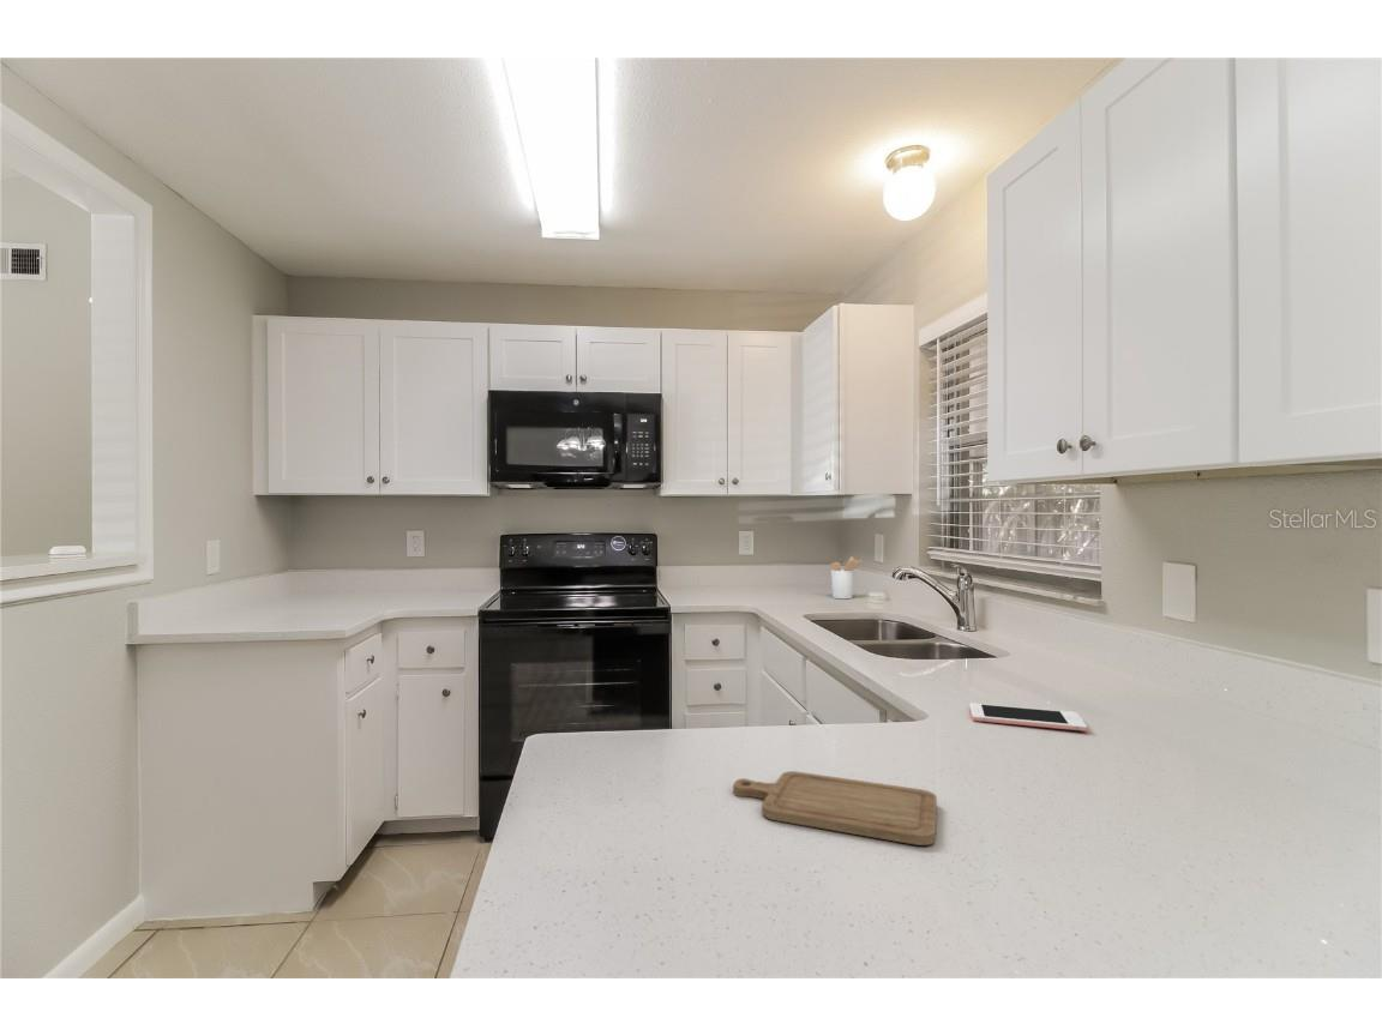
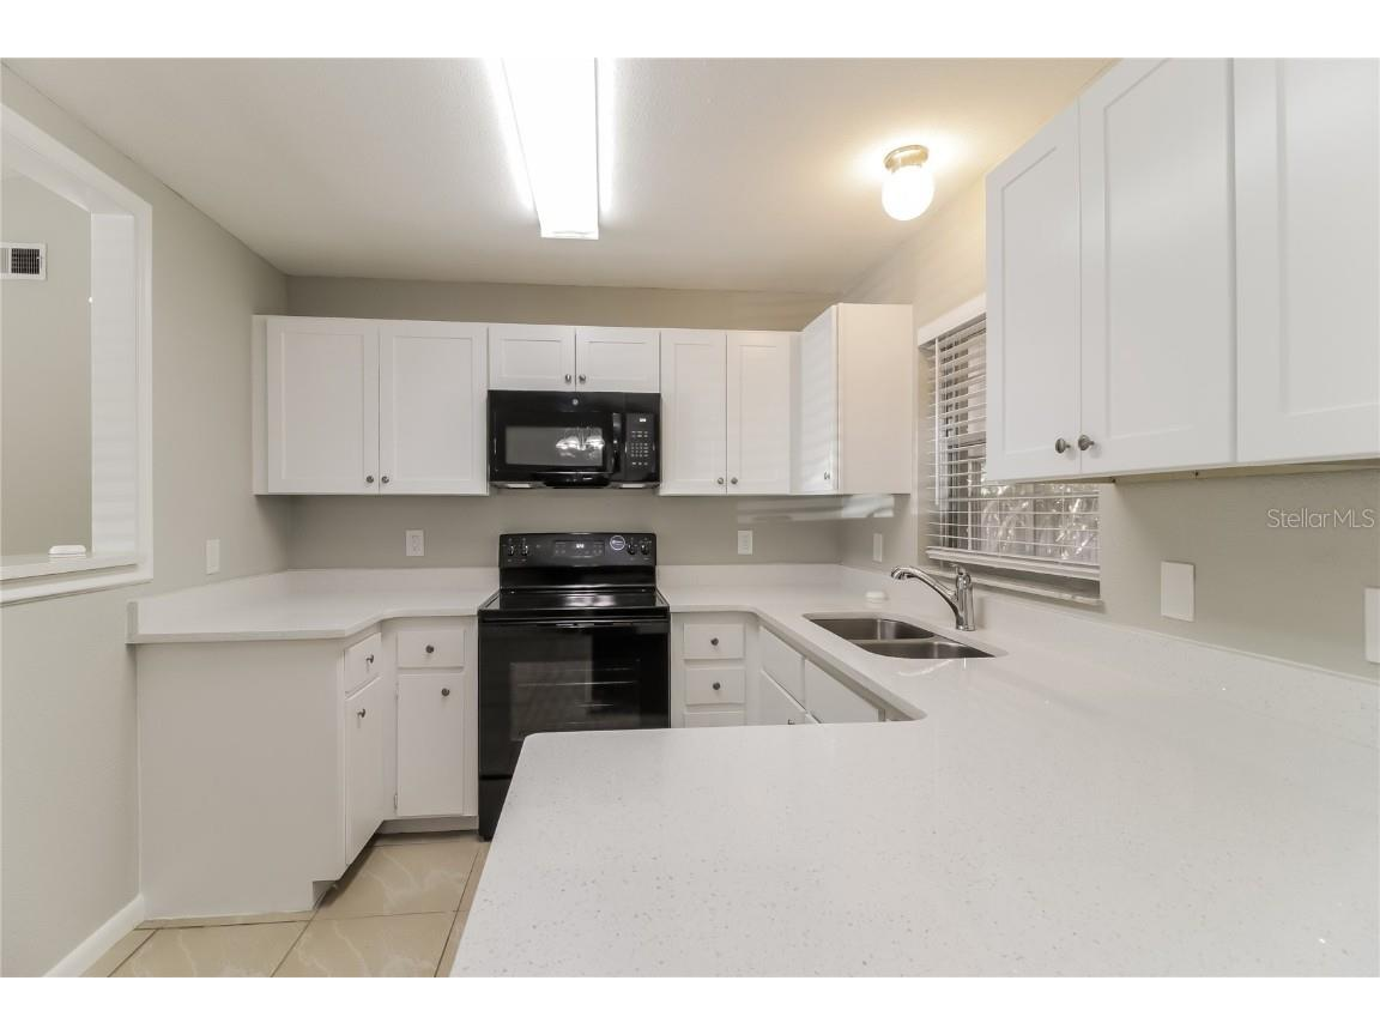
- chopping board [732,770,938,847]
- utensil holder [830,555,864,600]
- cell phone [968,703,1088,733]
